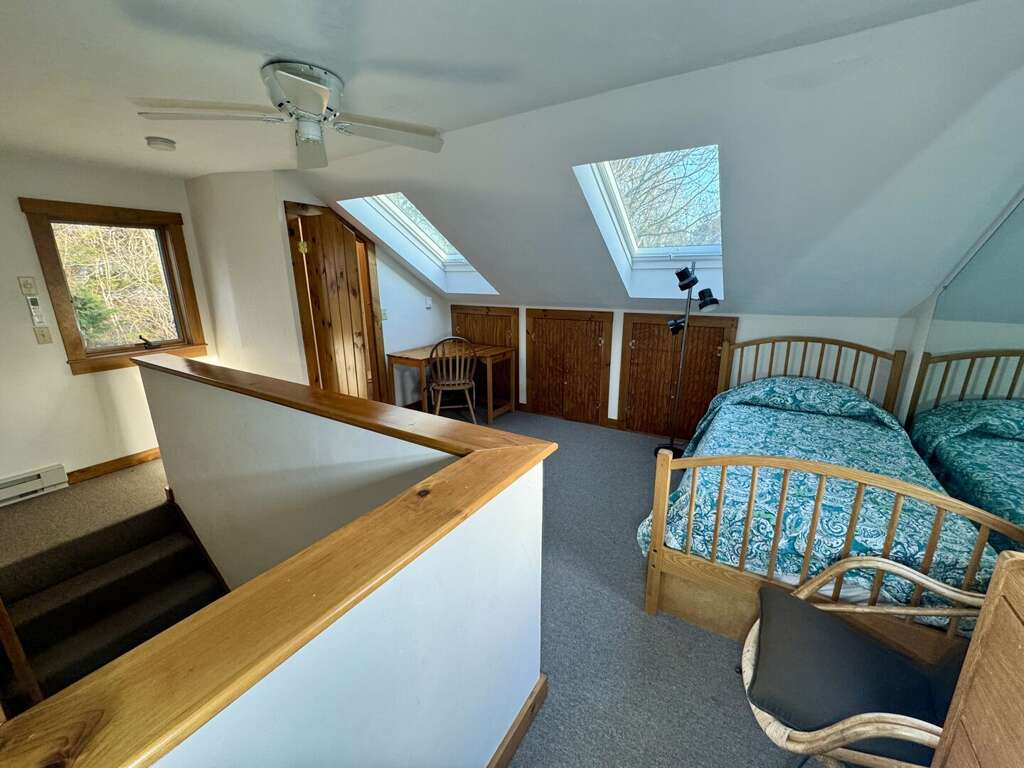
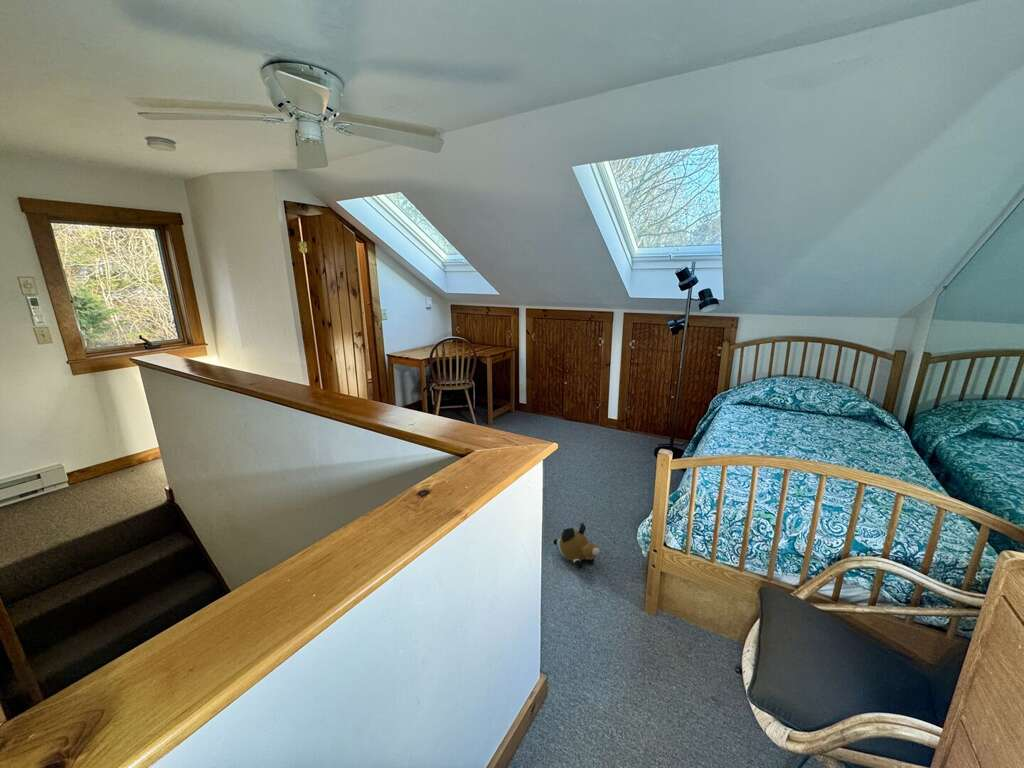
+ plush toy [552,522,601,569]
